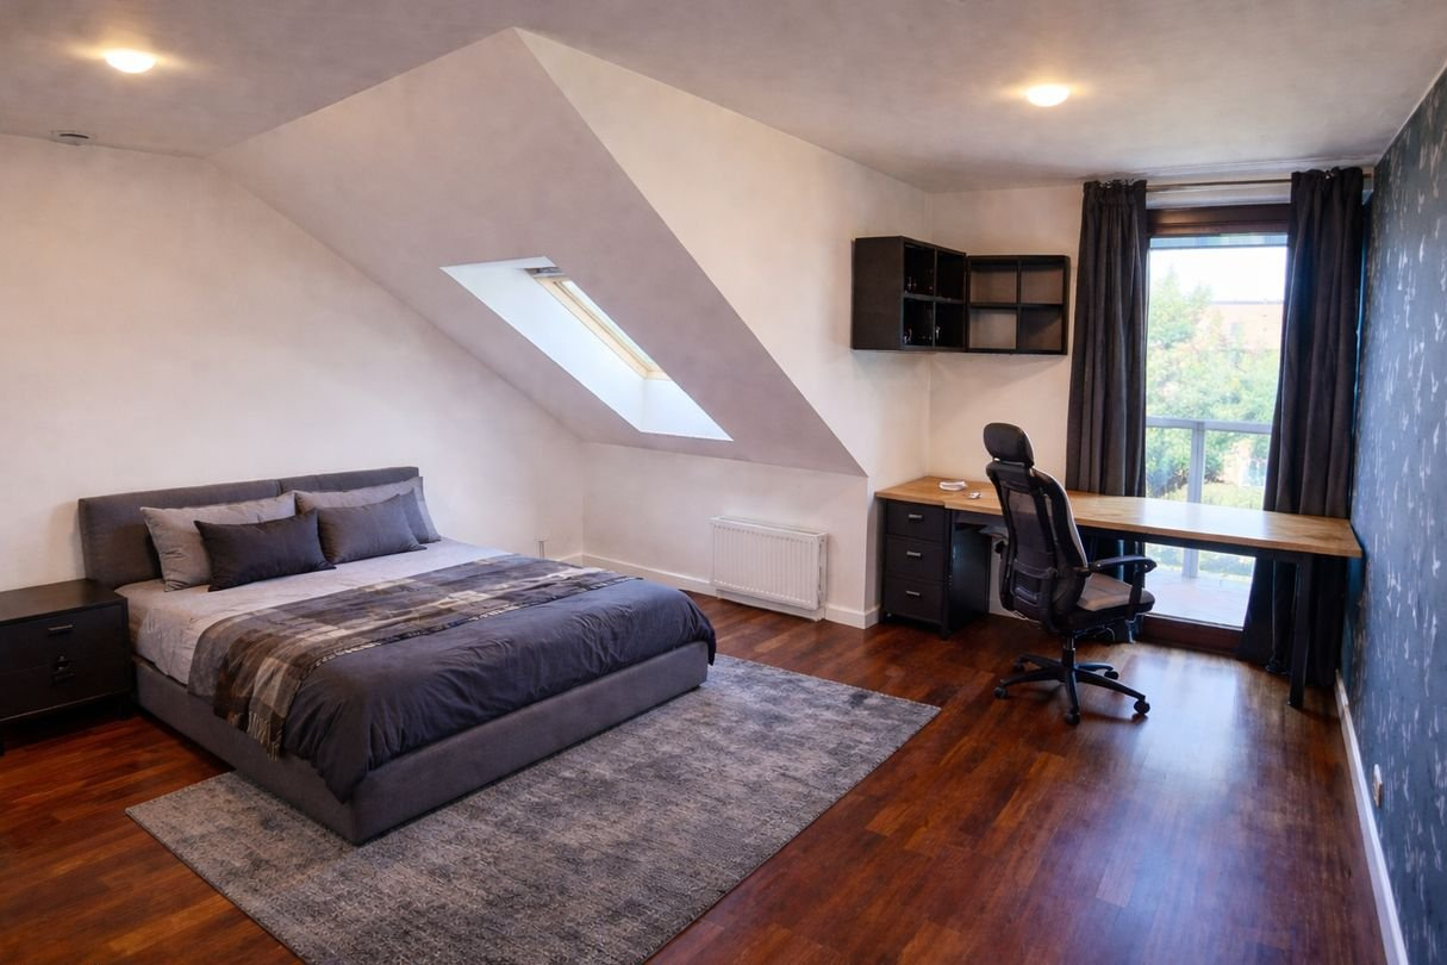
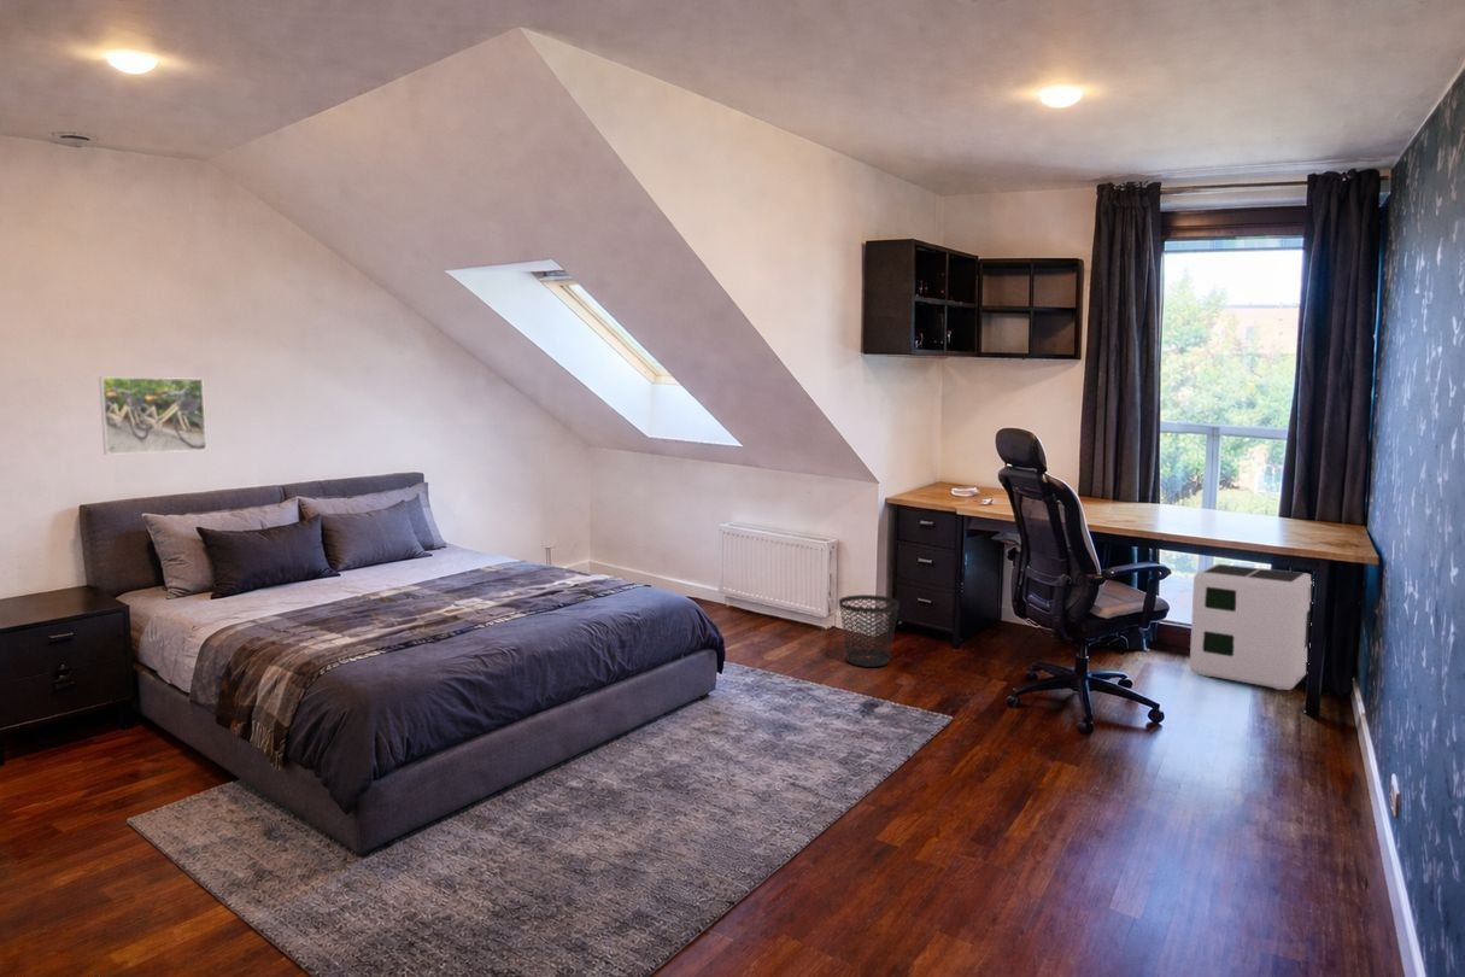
+ wastebasket [838,593,901,668]
+ air purifier [1189,563,1313,691]
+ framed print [98,376,207,456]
